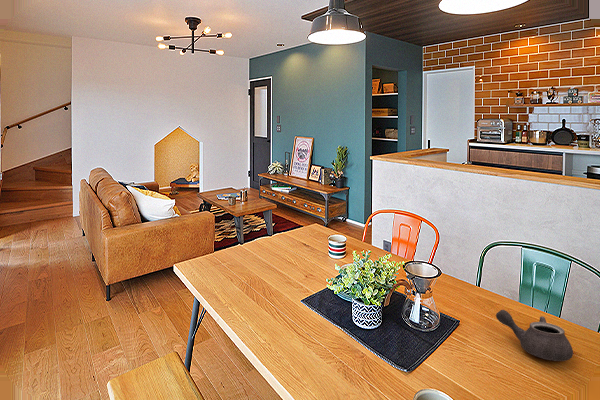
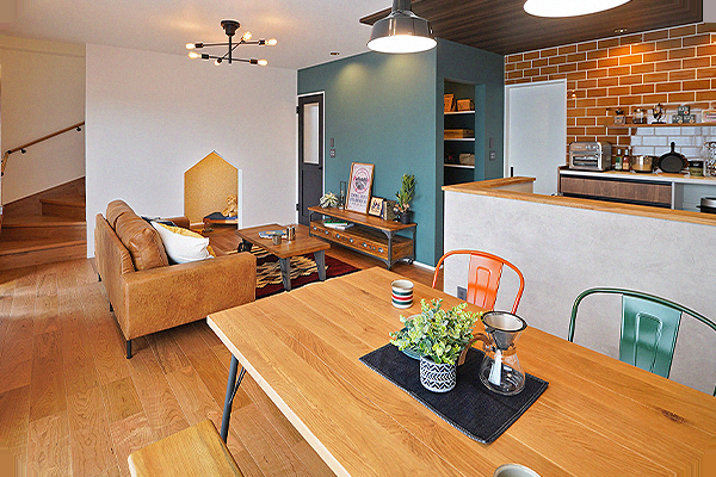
- teapot [495,309,574,362]
